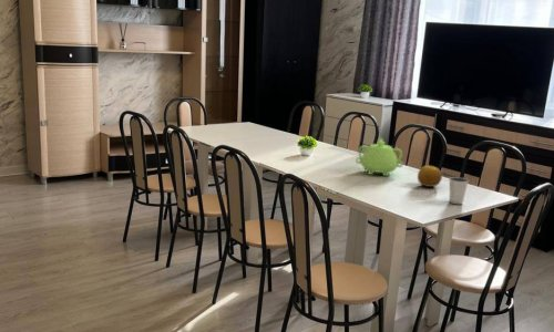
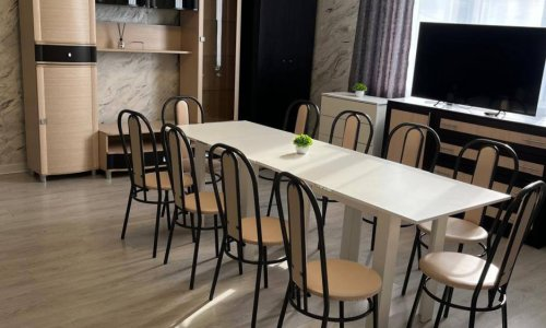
- teapot [355,137,404,177]
- fruit [417,165,443,188]
- dixie cup [448,176,470,205]
